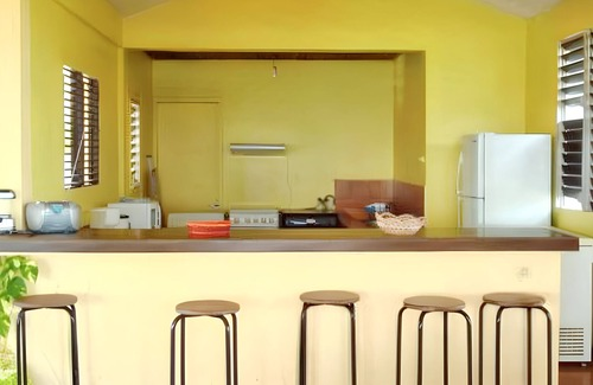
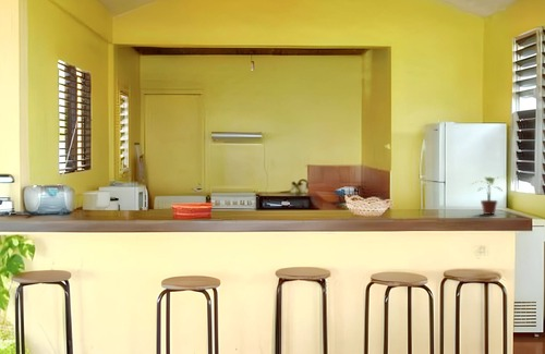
+ potted plant [470,175,511,216]
